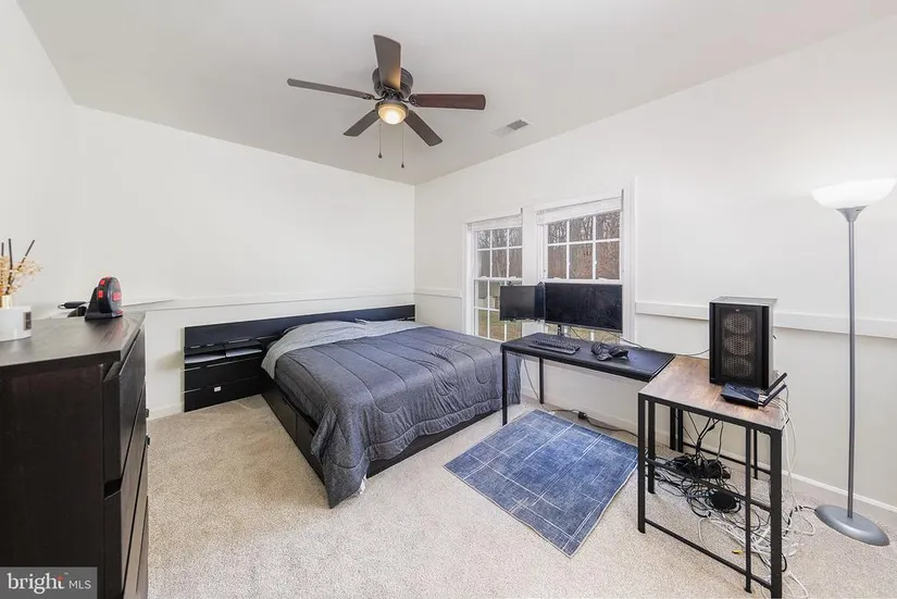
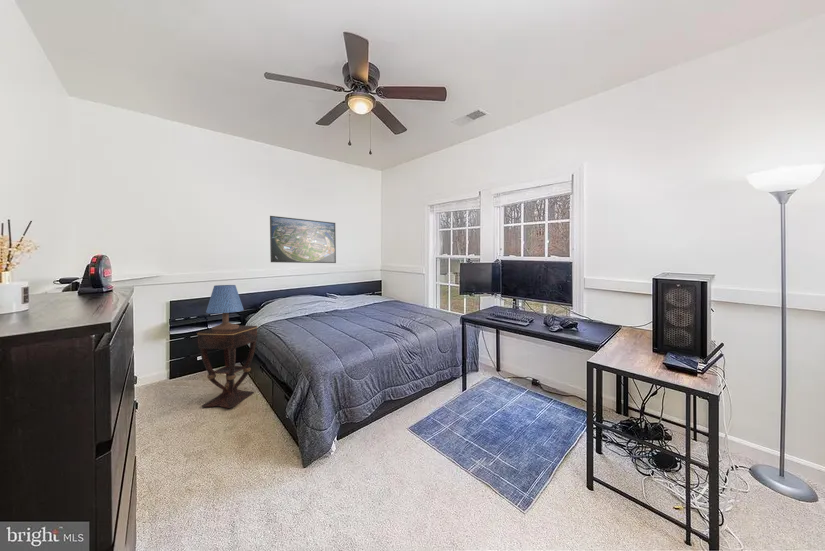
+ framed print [269,215,337,264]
+ side table [196,325,259,409]
+ table lamp [205,284,245,331]
